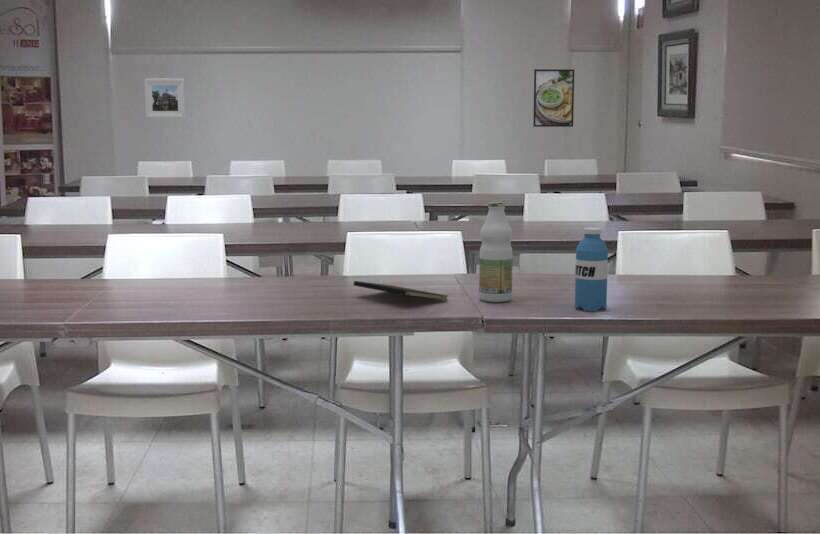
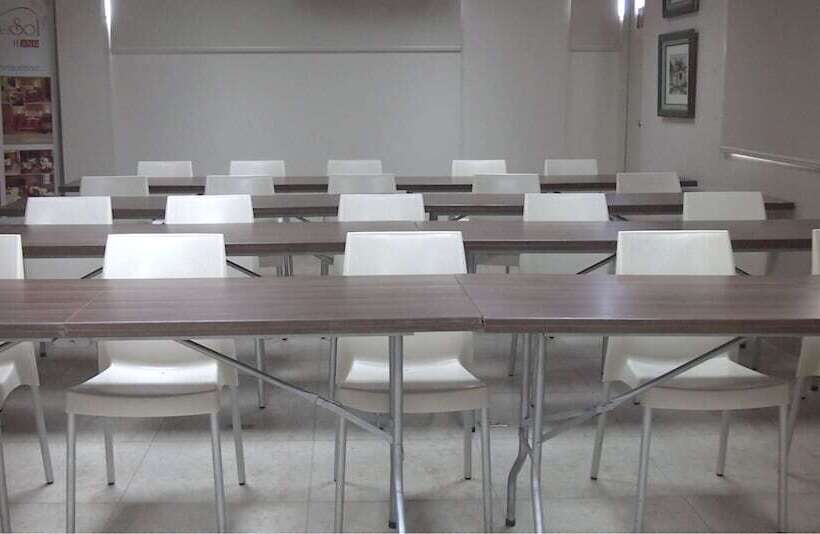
- notepad [353,280,449,308]
- bottle [478,201,514,303]
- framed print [532,68,575,128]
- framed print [144,77,186,119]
- water bottle [574,227,609,312]
